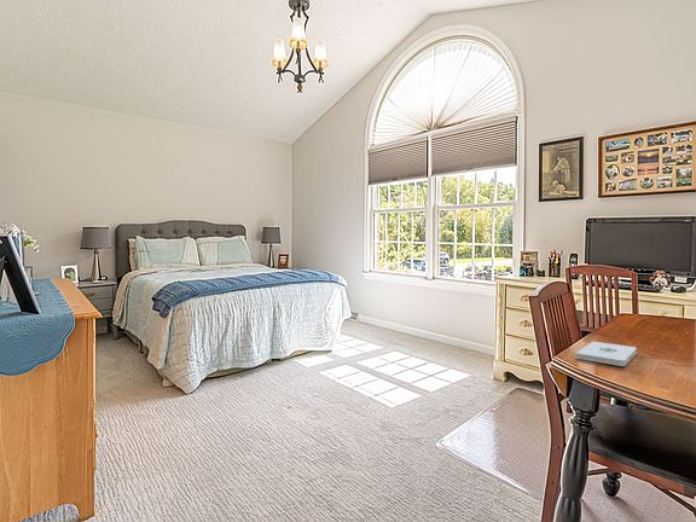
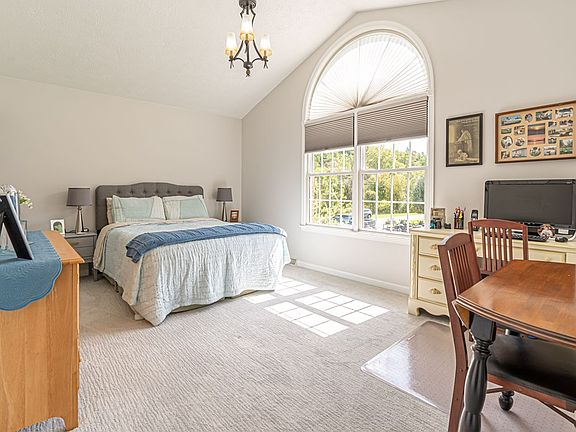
- notepad [574,341,638,367]
